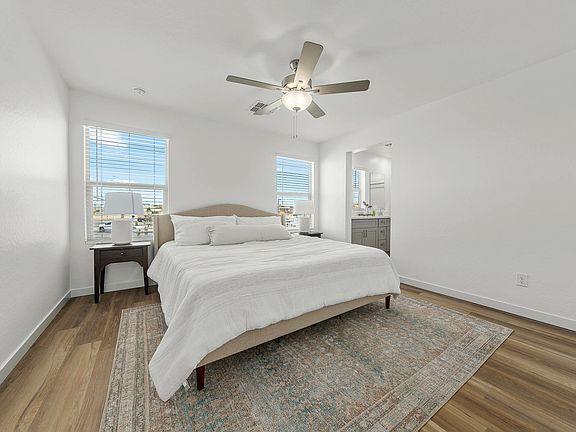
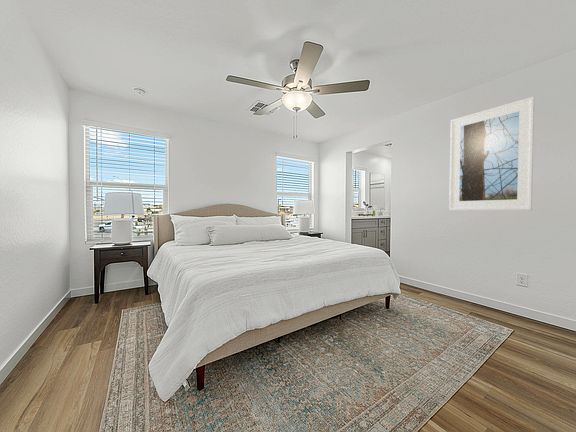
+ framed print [448,96,535,211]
